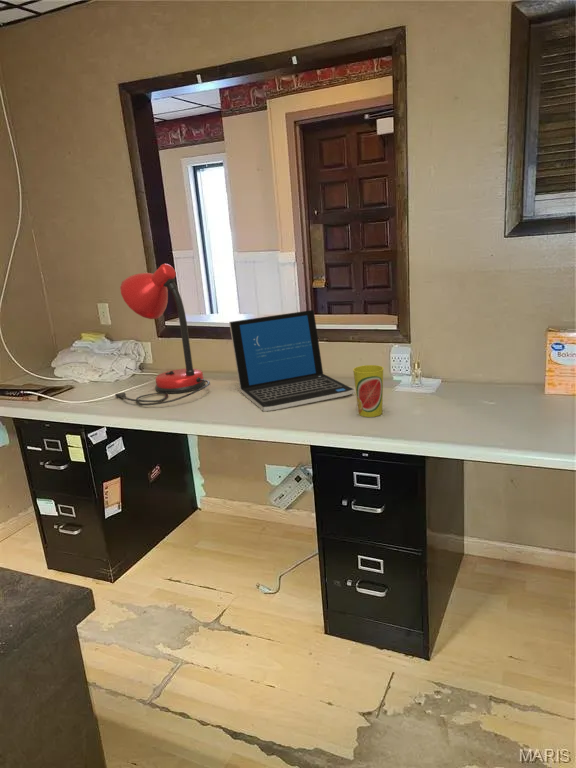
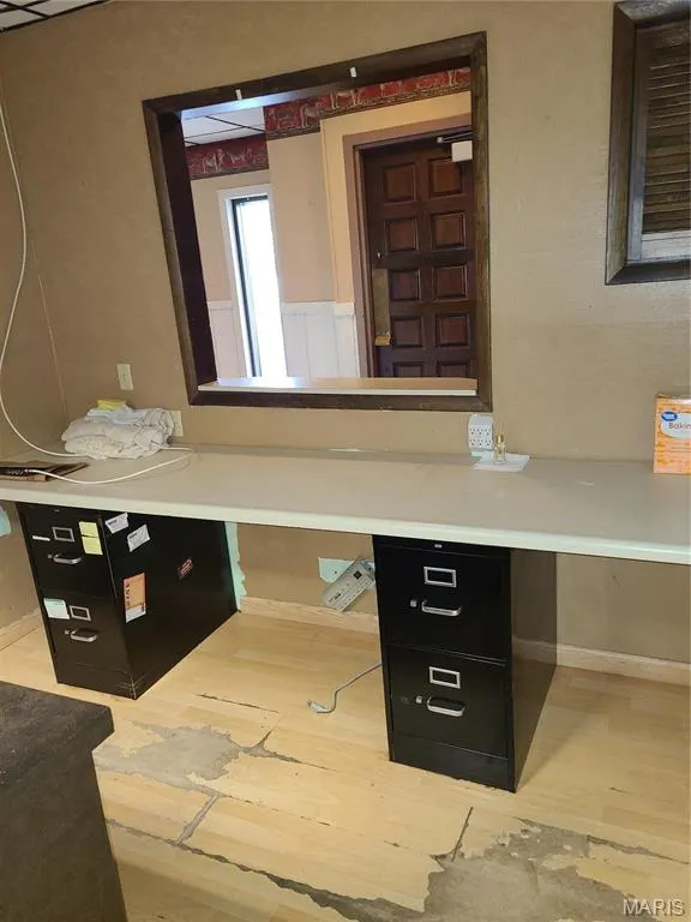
- desk lamp [114,263,211,406]
- cup [352,364,384,418]
- laptop [228,309,355,412]
